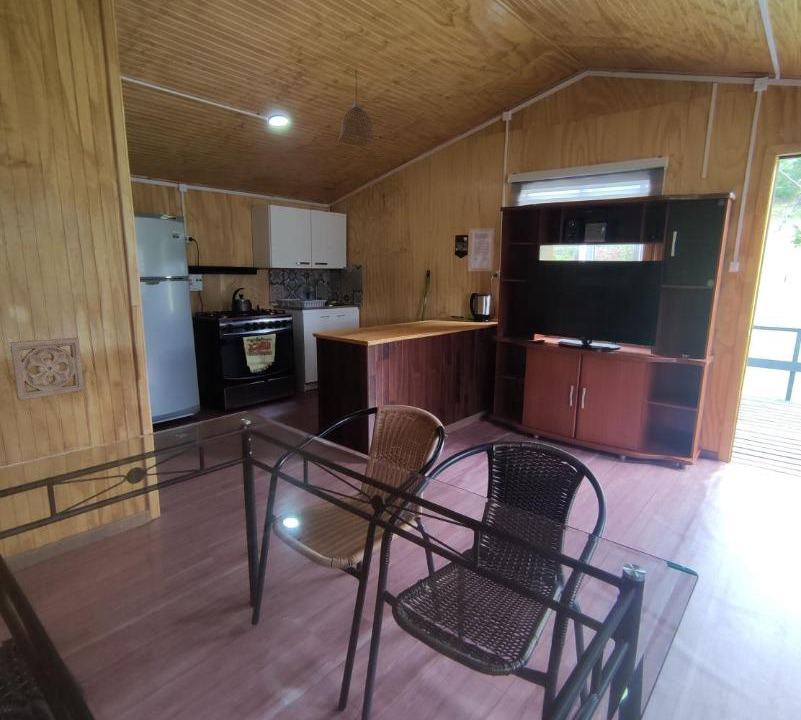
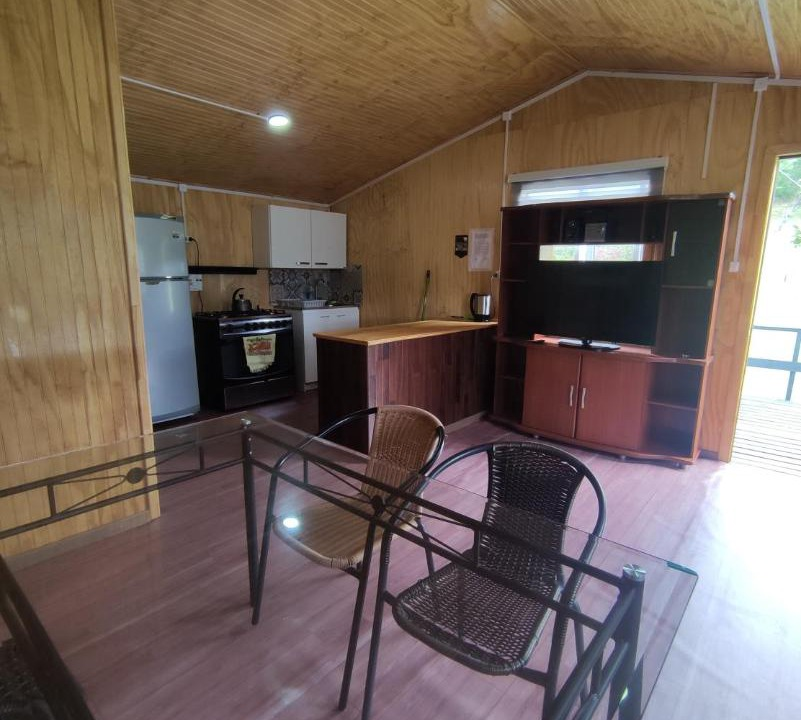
- wall ornament [9,337,85,401]
- pendant lamp [338,67,375,146]
